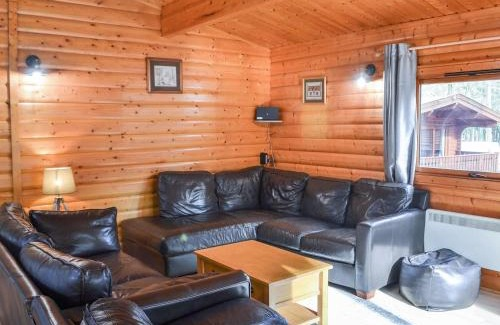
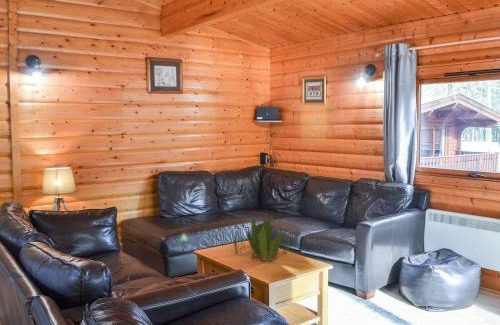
+ plant [233,214,290,262]
